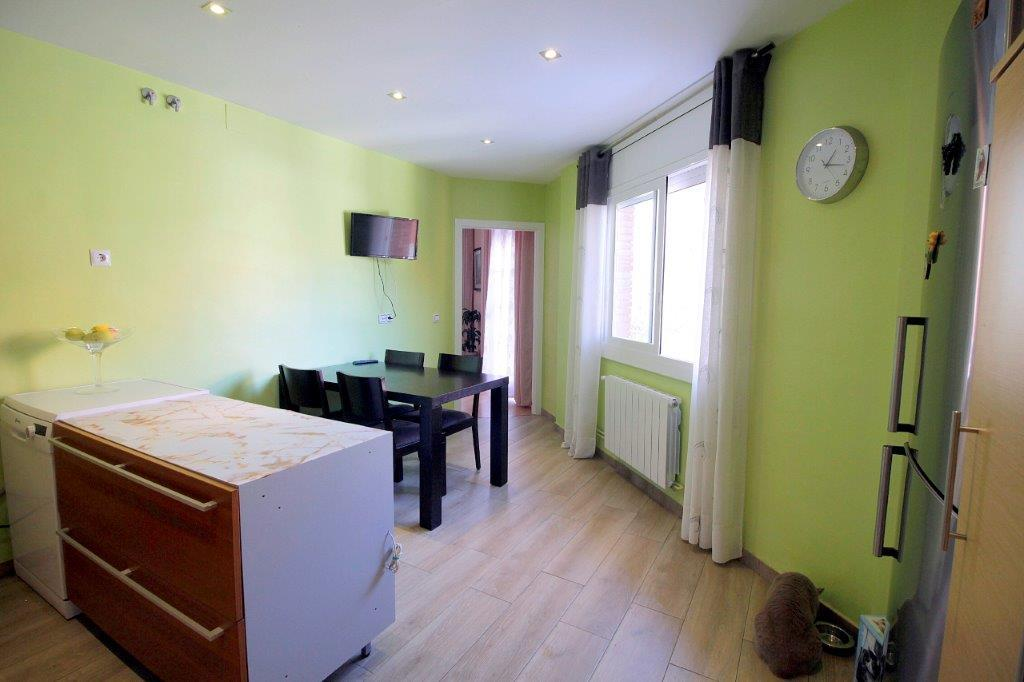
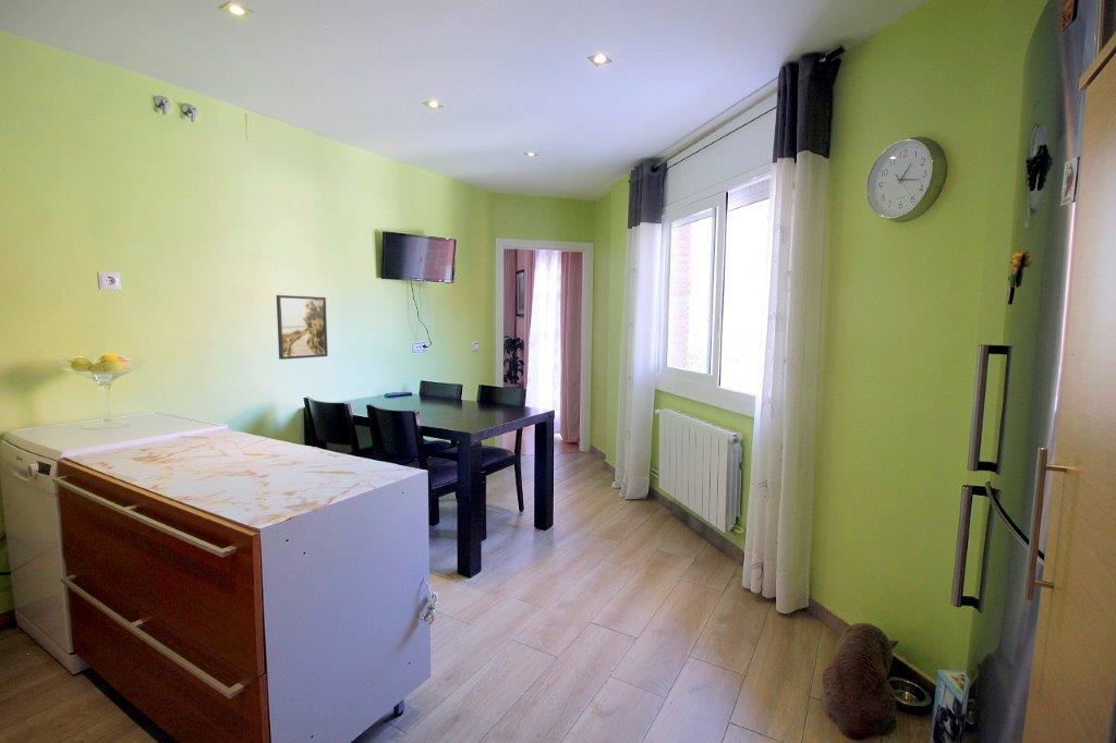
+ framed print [276,294,329,361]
